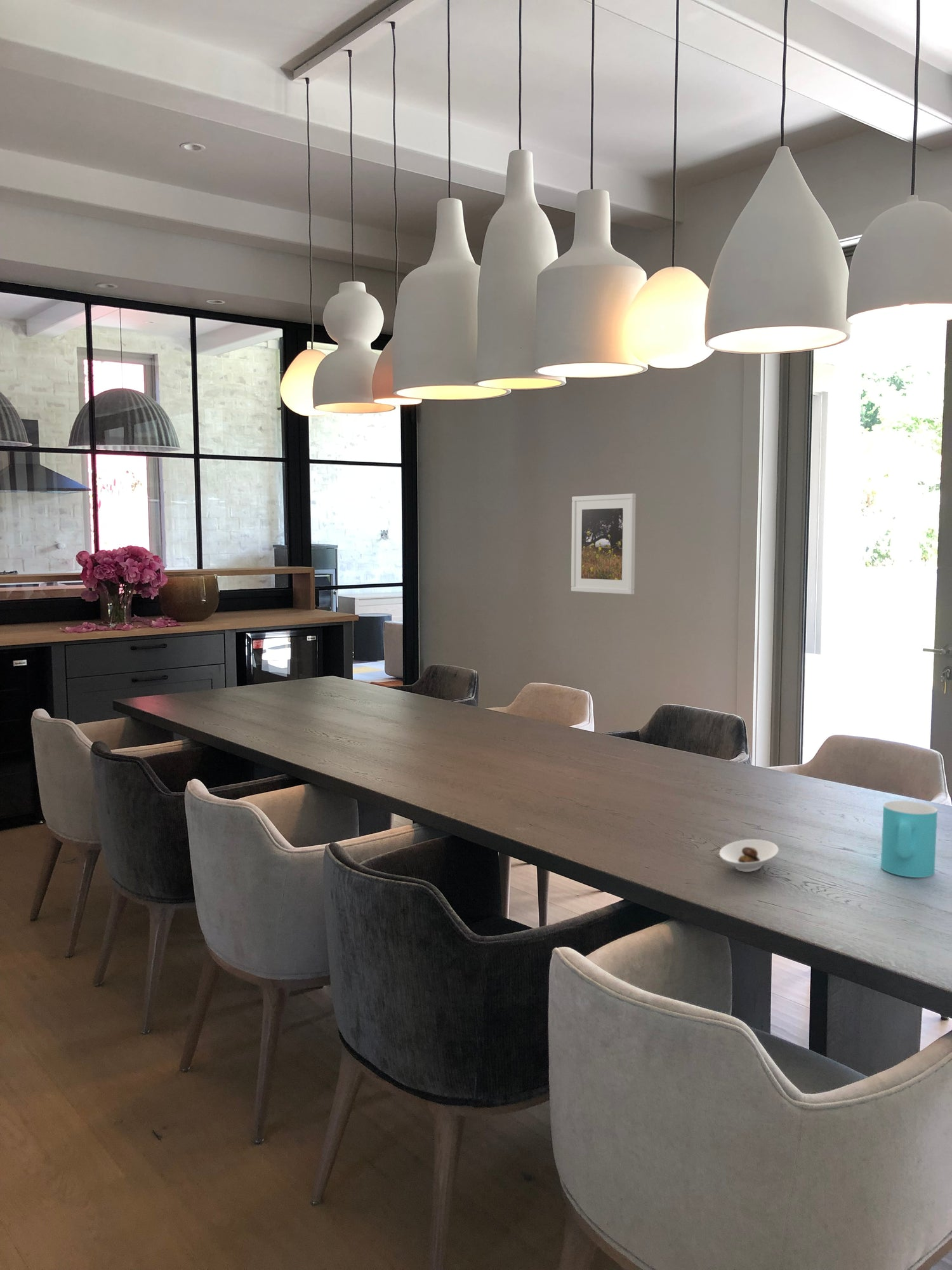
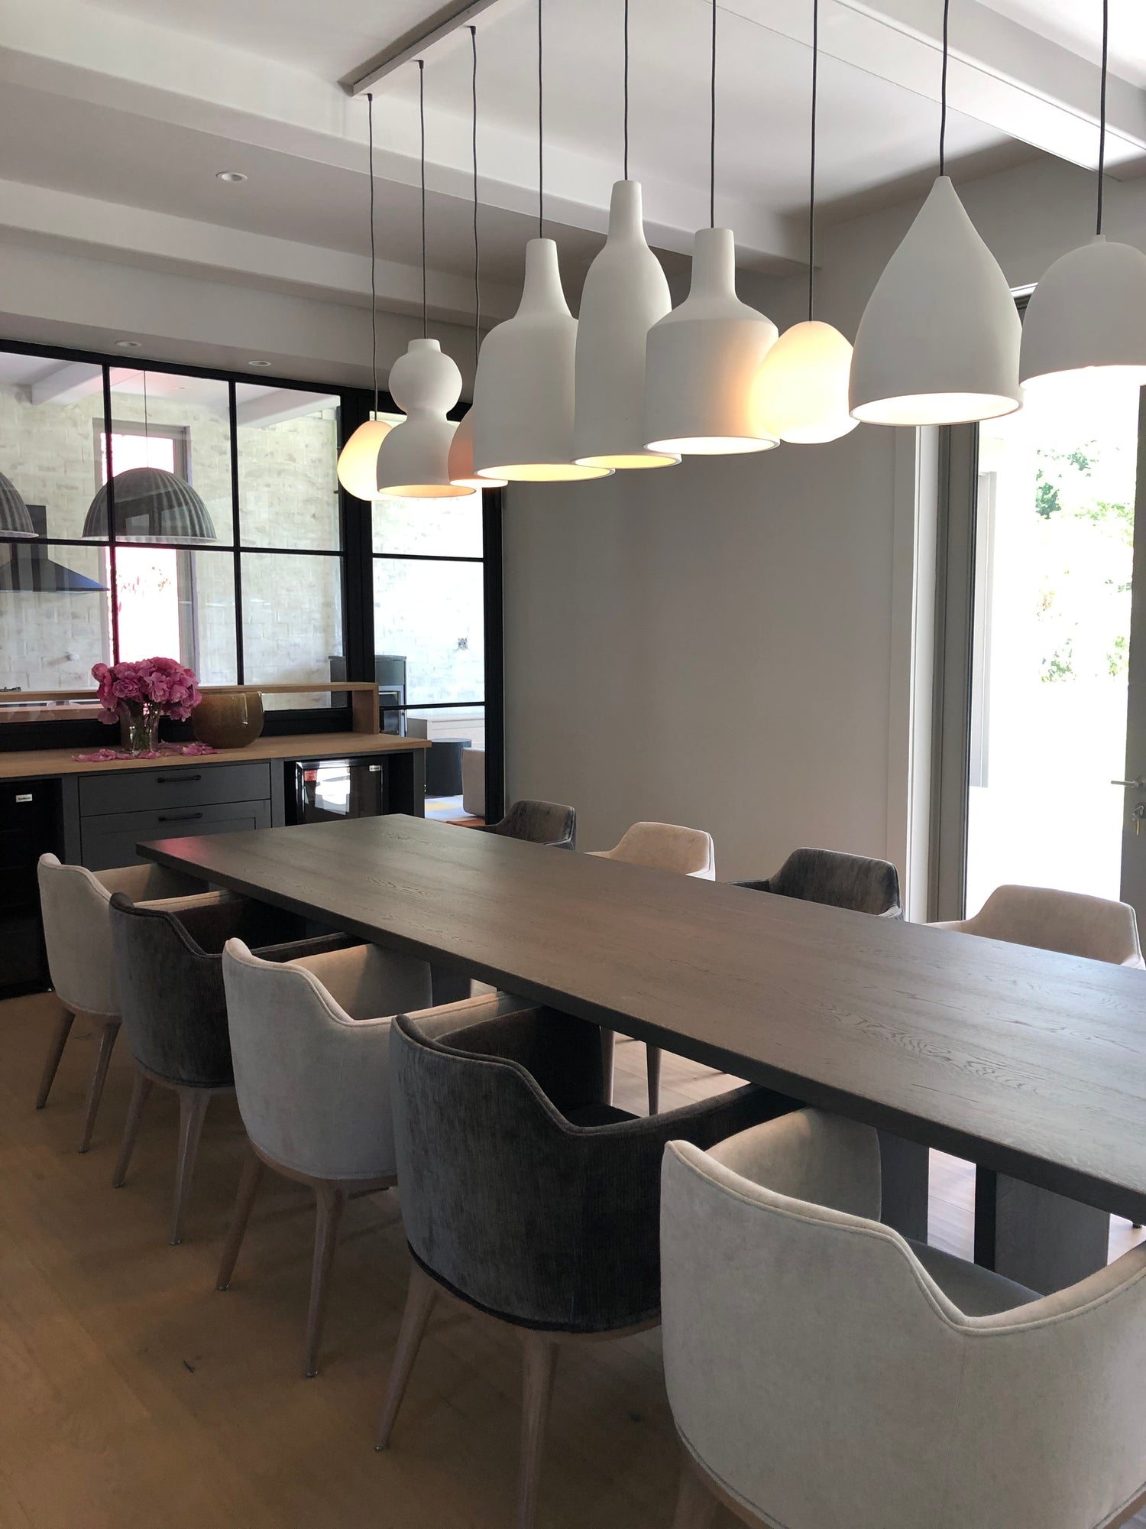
- cup [880,800,938,878]
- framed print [571,493,637,595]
- saucer [718,839,779,872]
